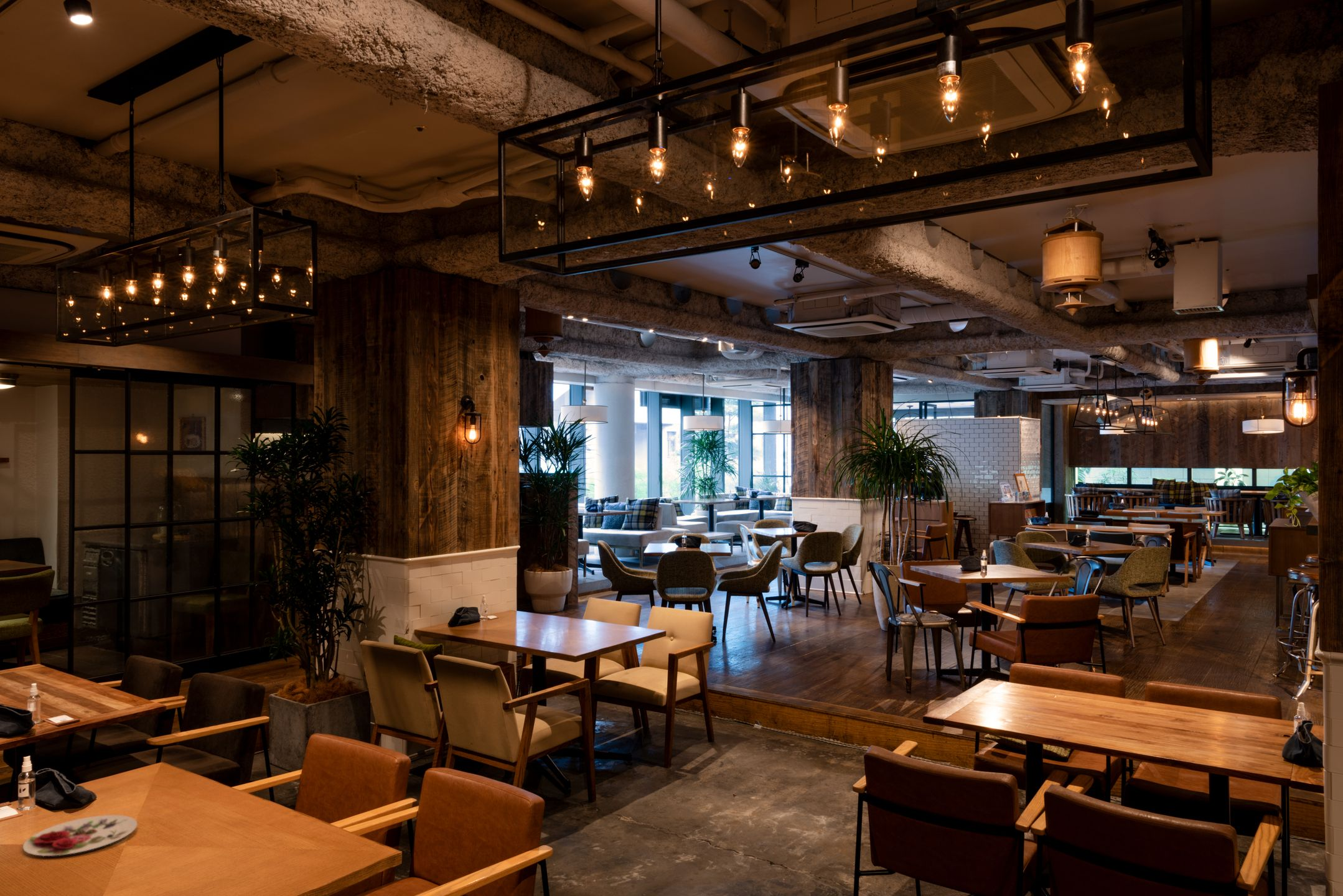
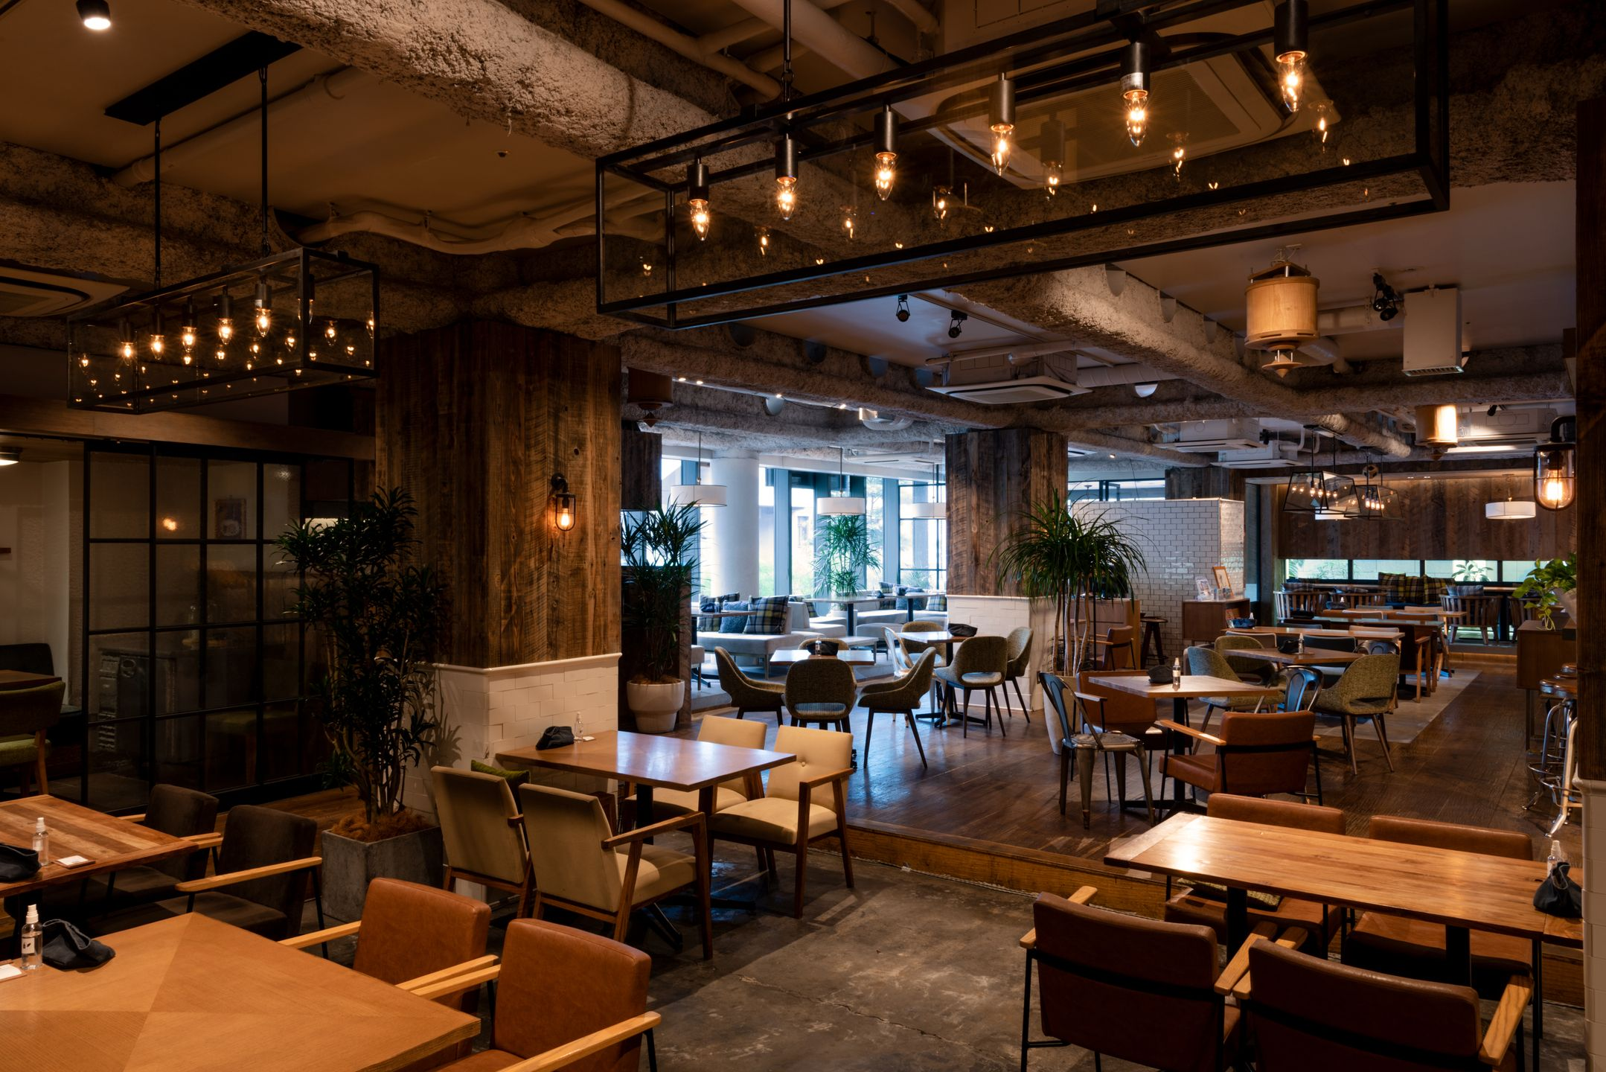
- plate [22,814,138,857]
